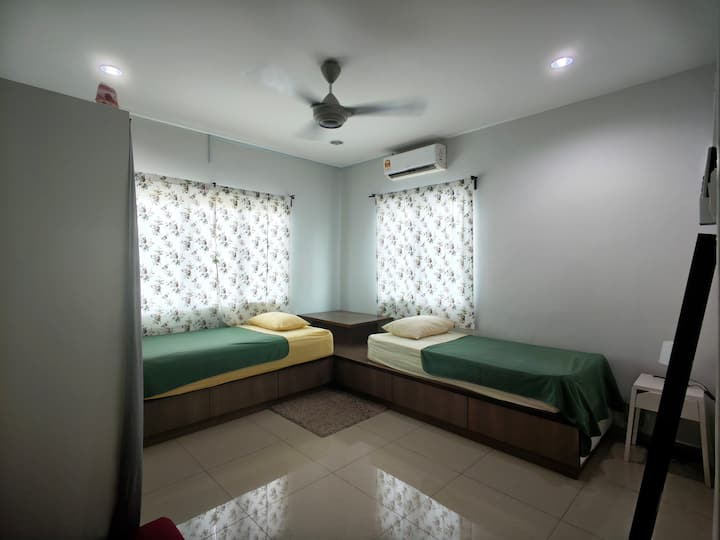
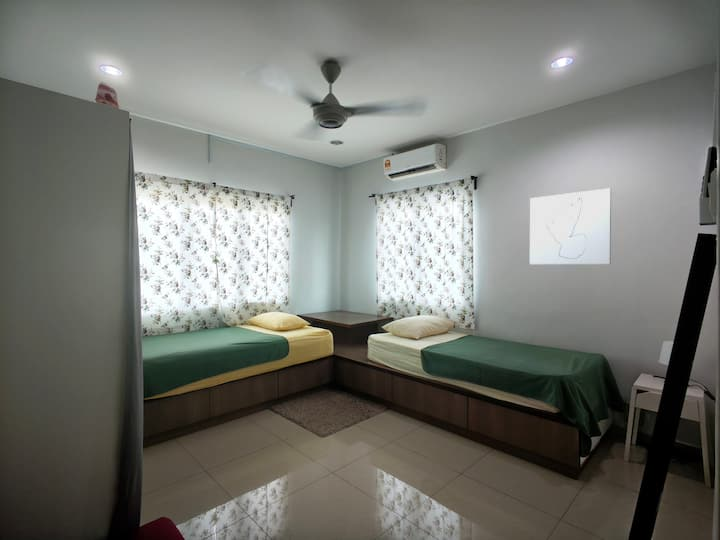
+ wall art [529,187,612,265]
